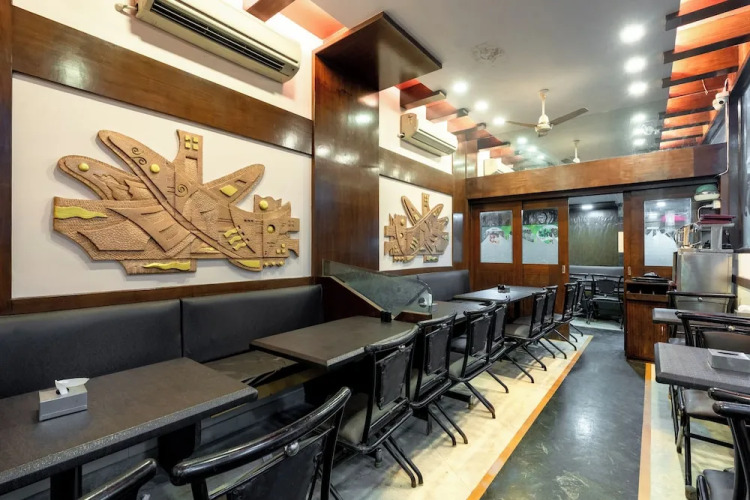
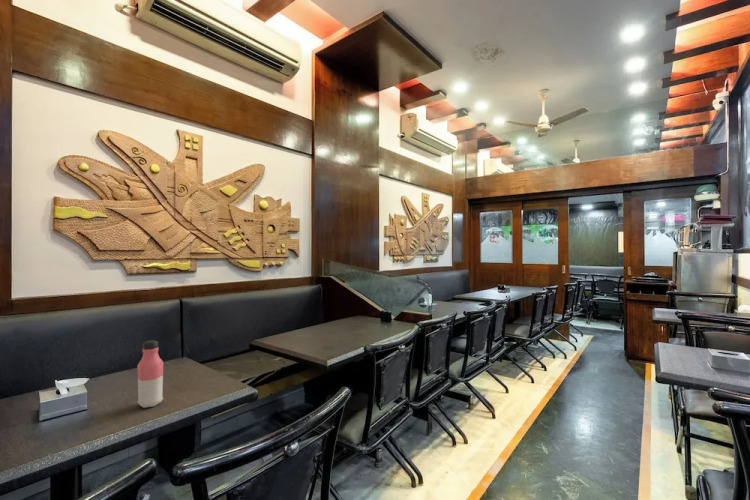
+ water bottle [136,339,164,409]
